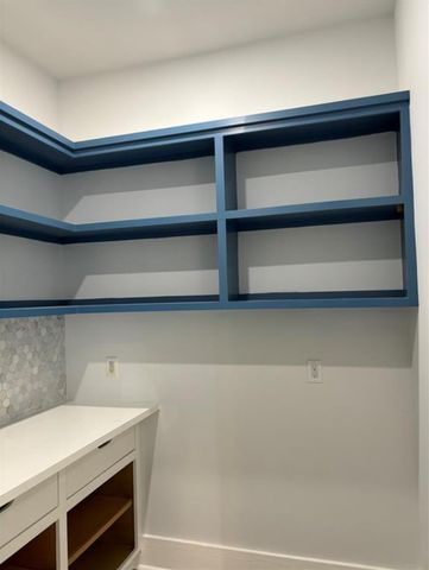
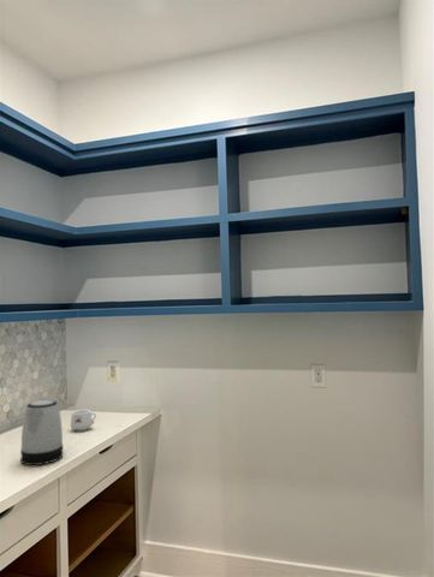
+ mug [70,408,97,432]
+ kettle [19,399,64,466]
